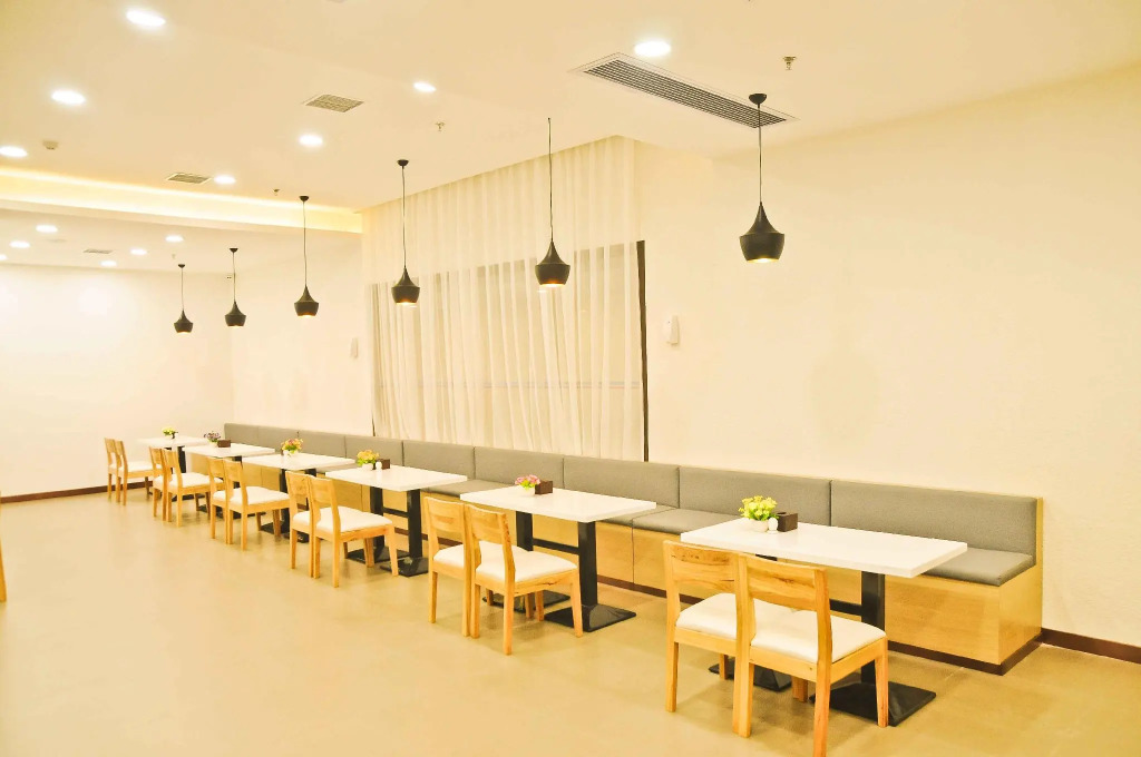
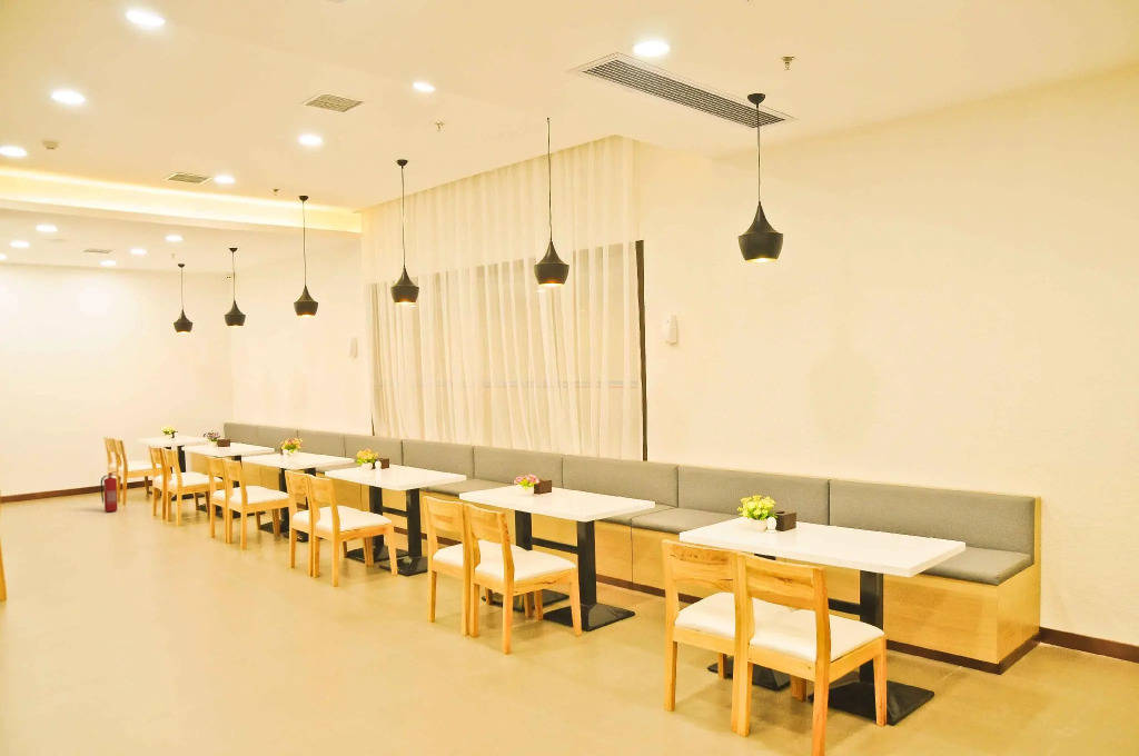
+ fire extinguisher [100,469,120,514]
